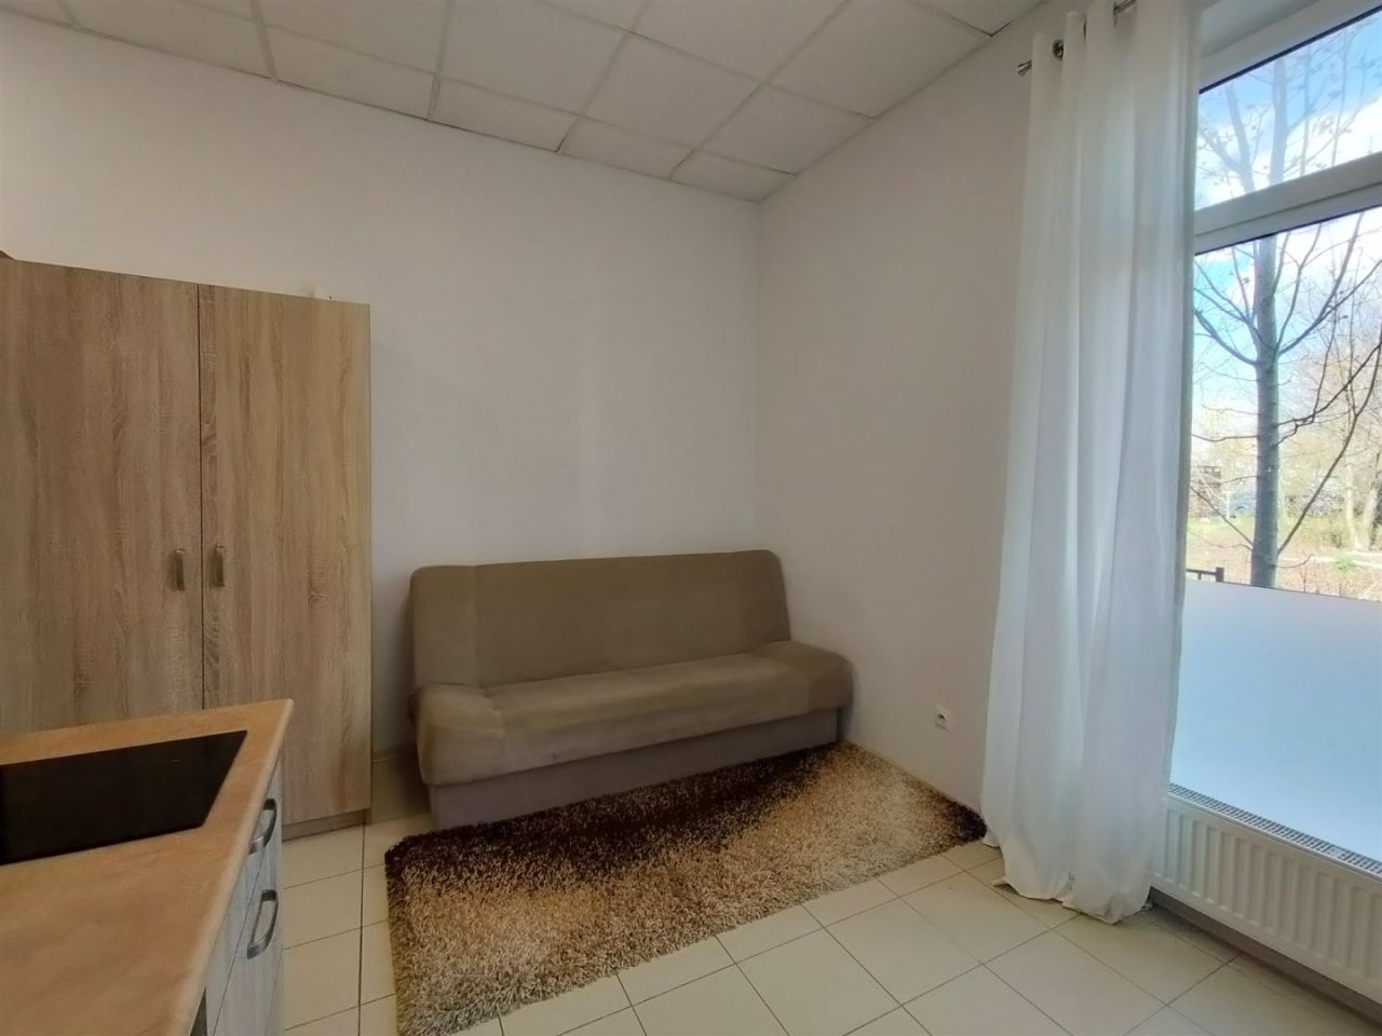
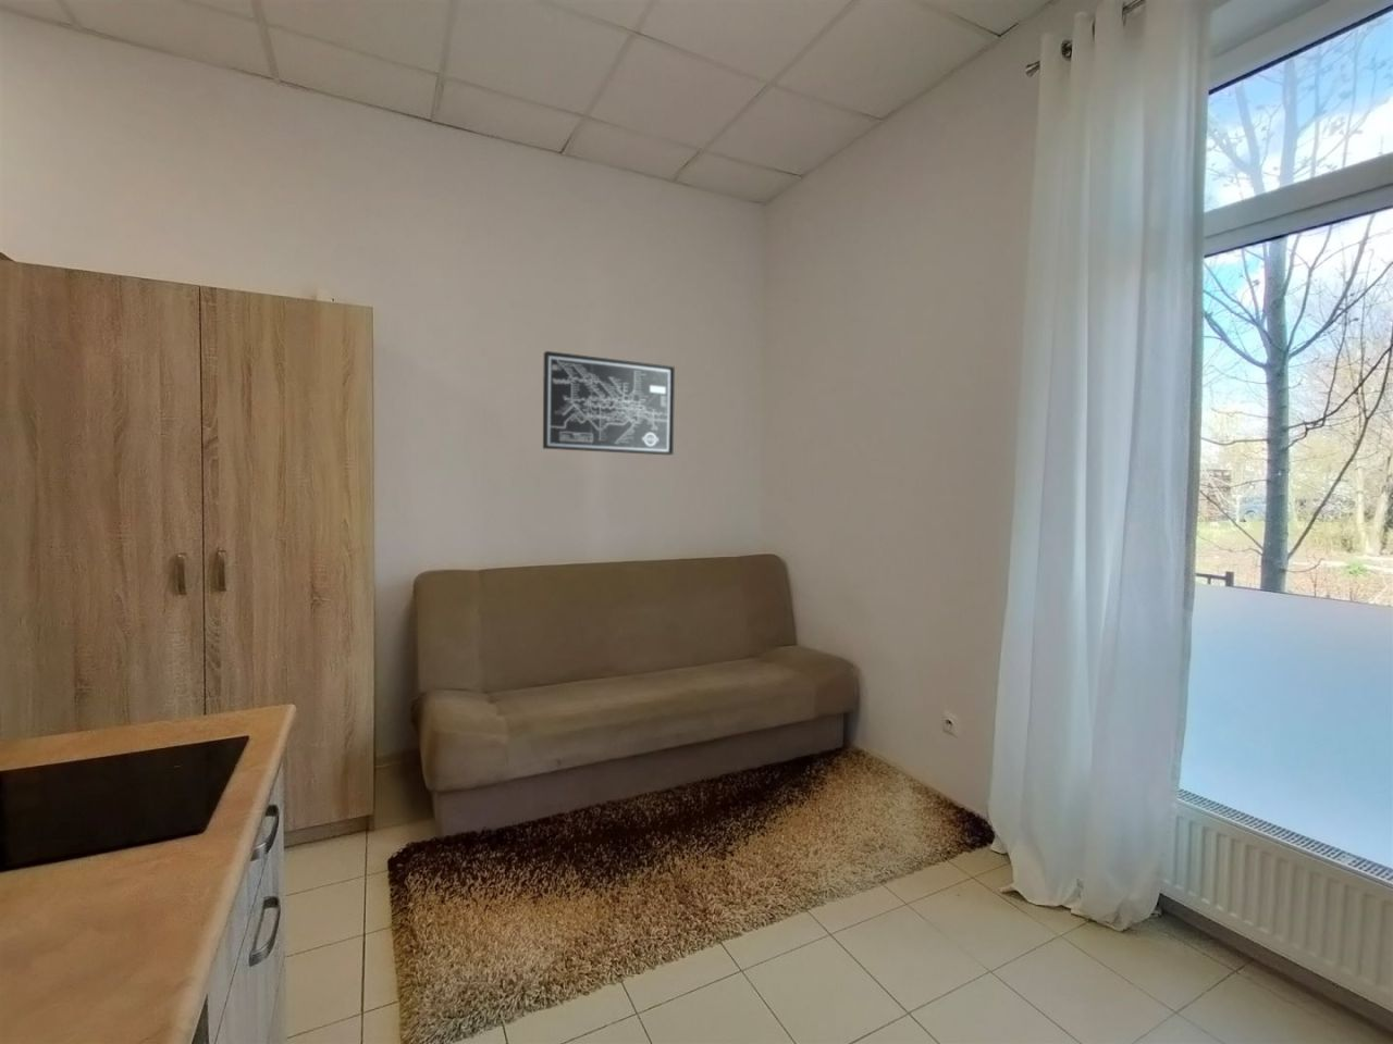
+ wall art [542,350,676,456]
